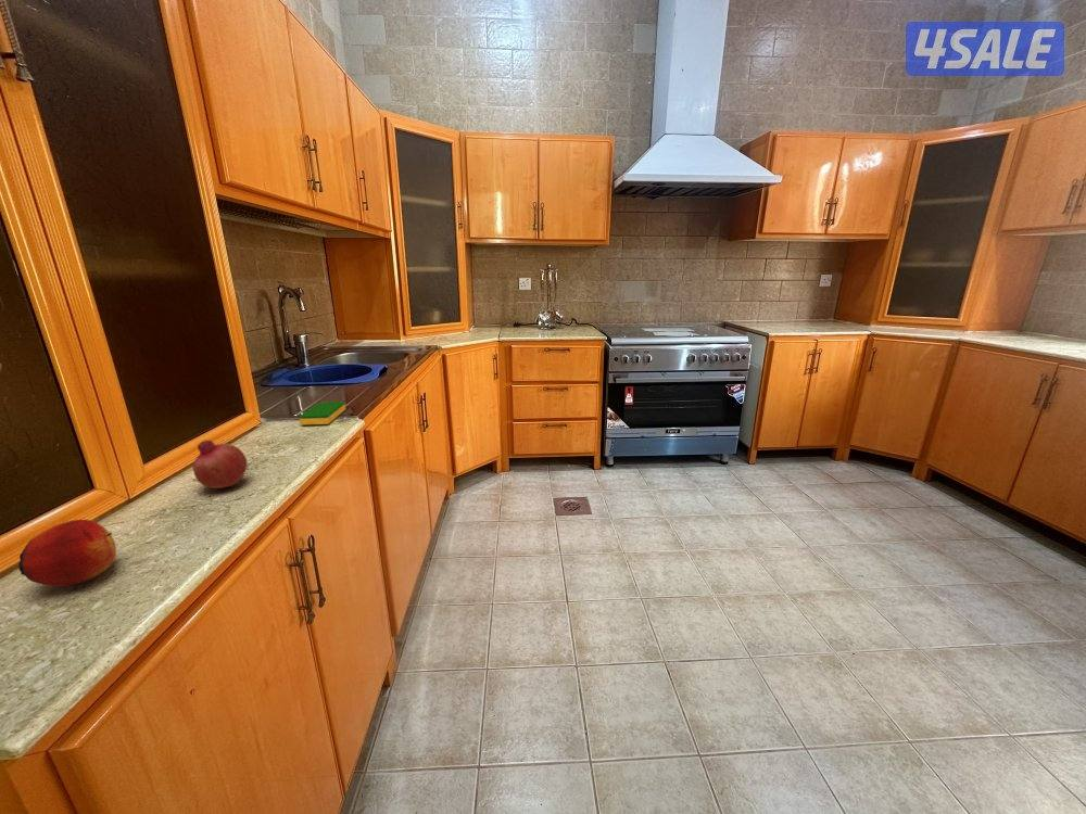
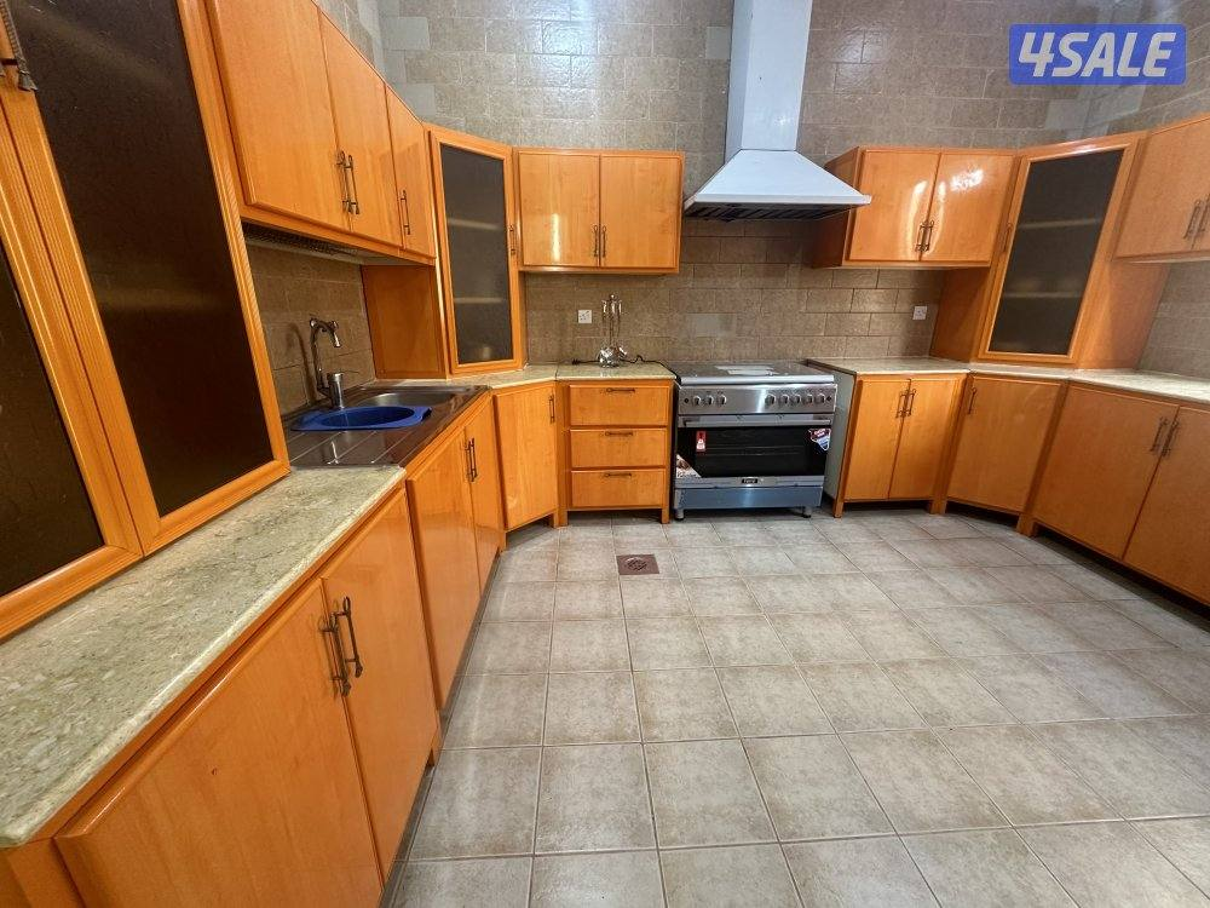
- fruit [192,440,248,489]
- apple [17,519,117,587]
- dish sponge [298,400,346,425]
